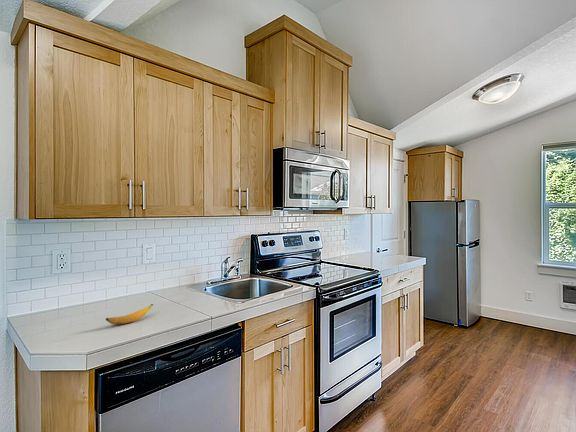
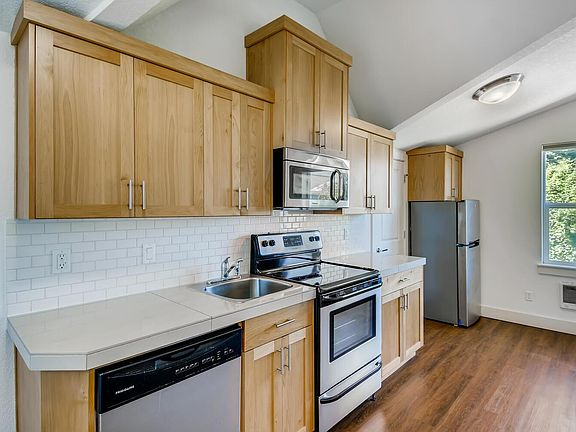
- banana [105,303,154,325]
